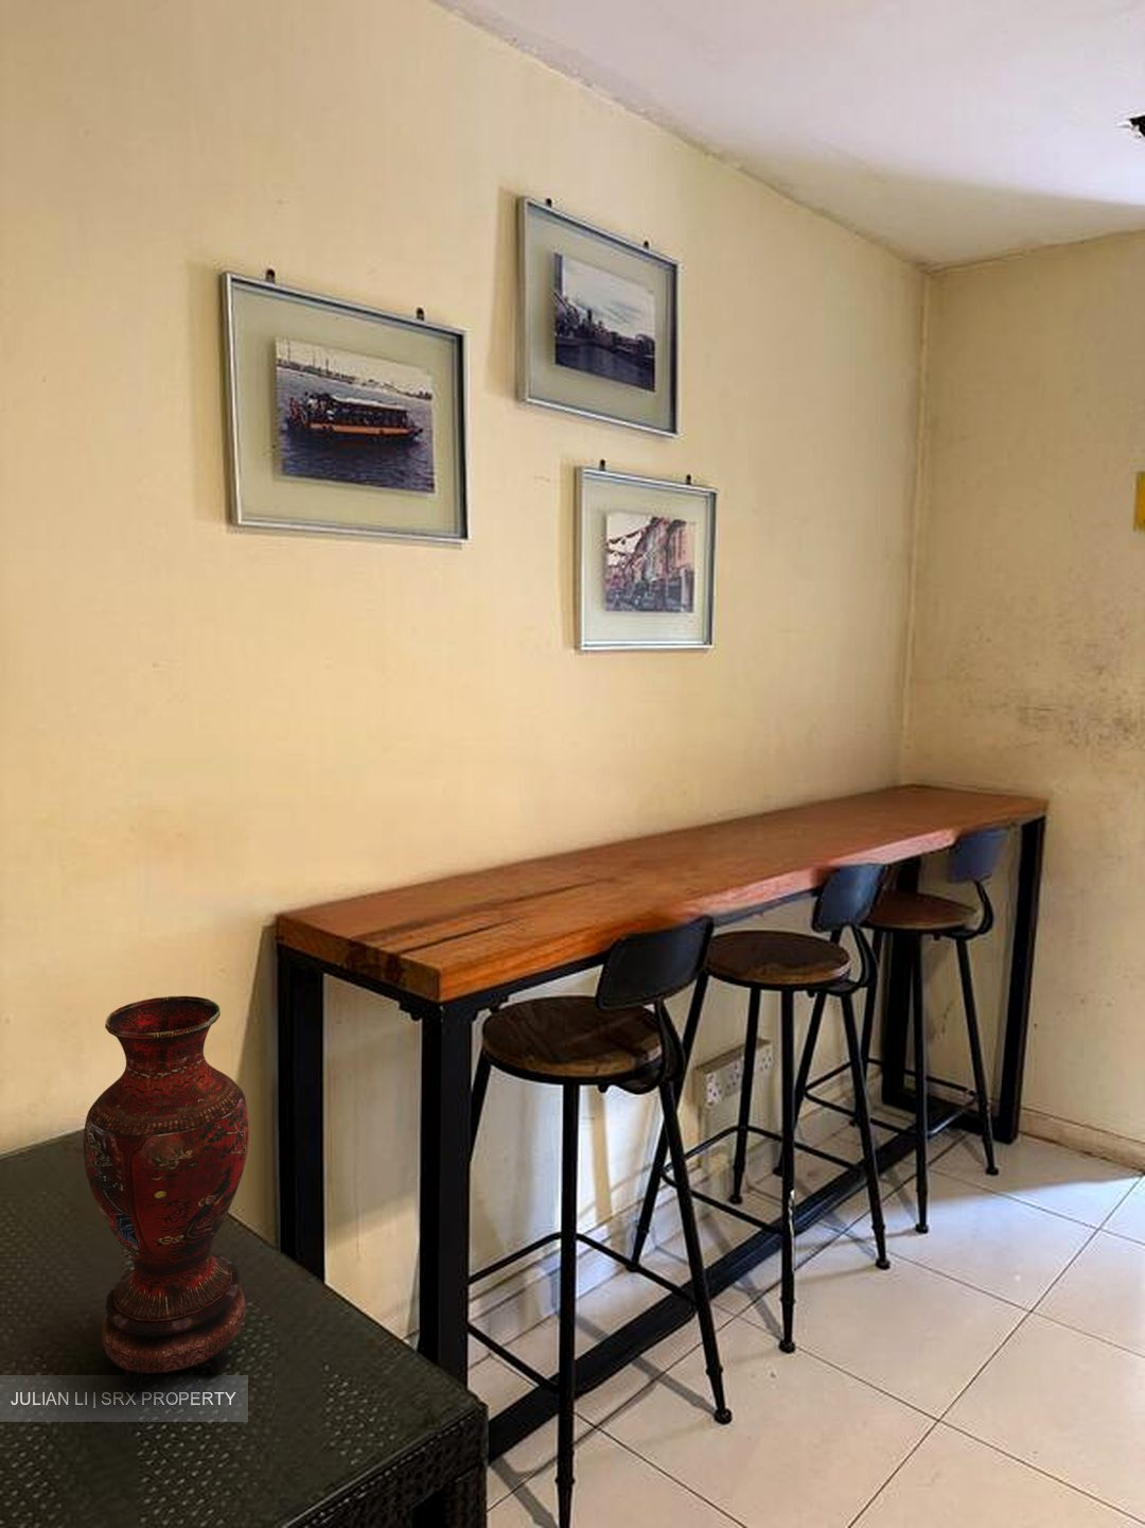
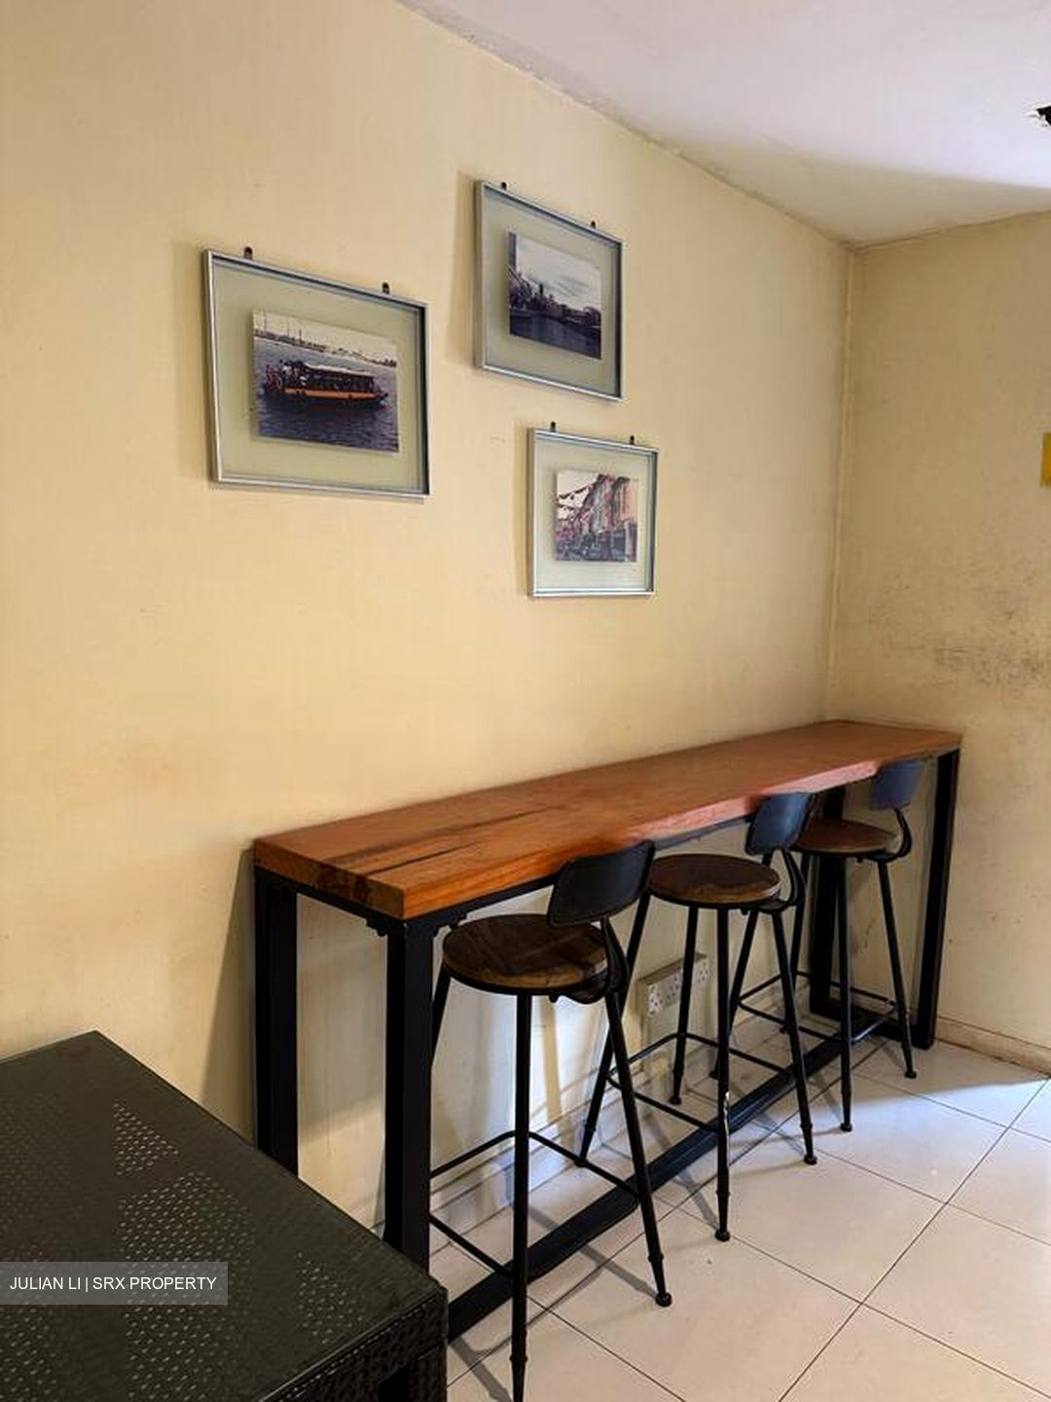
- vase [83,995,250,1394]
